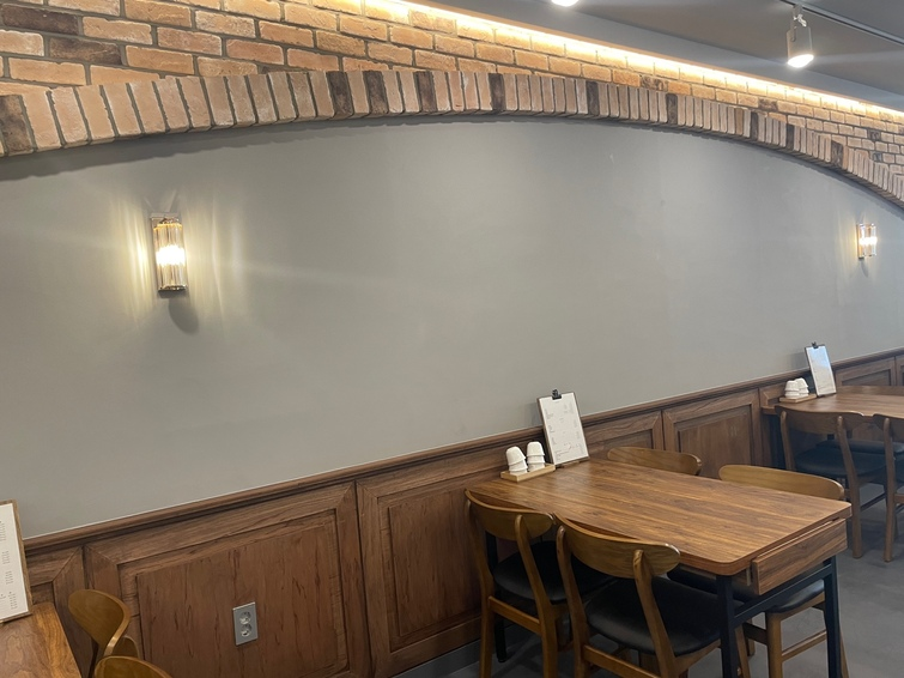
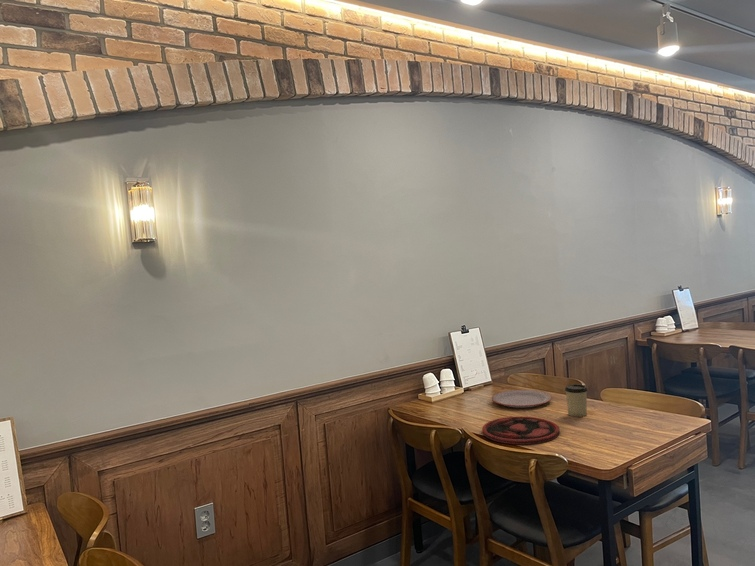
+ plate [481,416,561,445]
+ plate [491,389,552,409]
+ cup [564,383,588,418]
